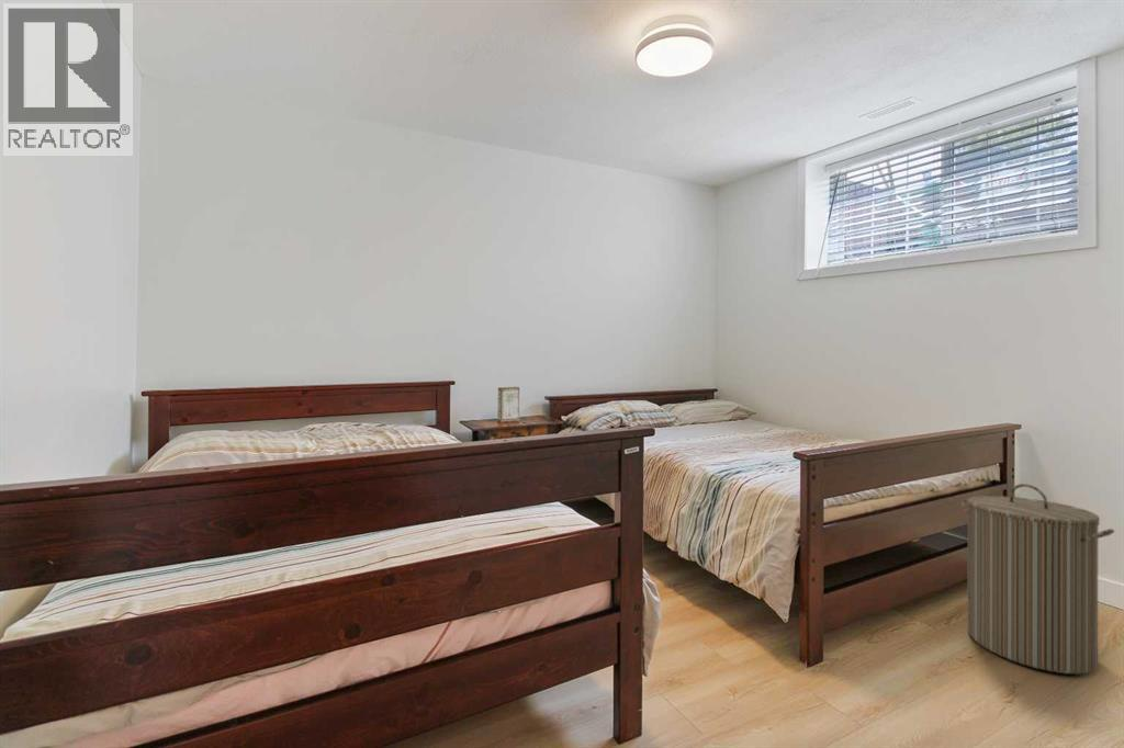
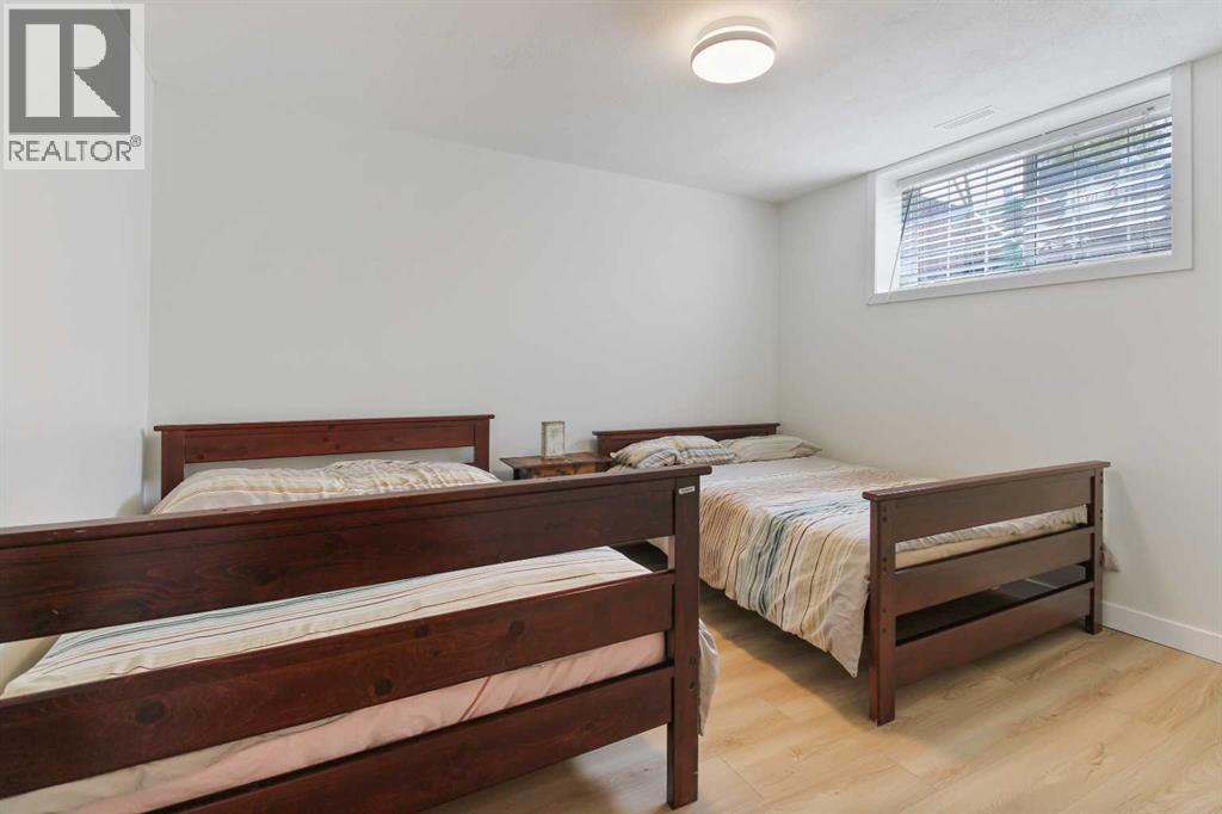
- laundry hamper [960,483,1115,676]
